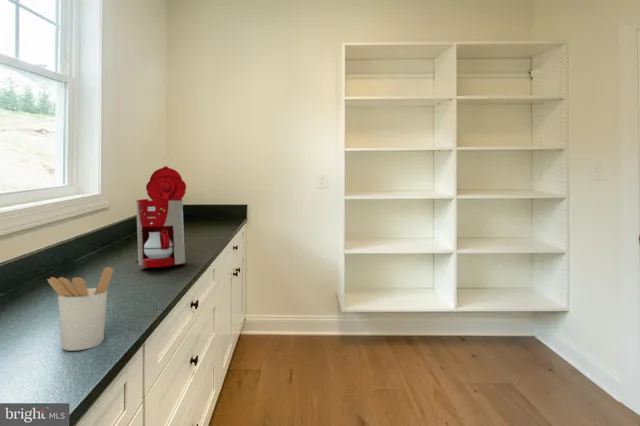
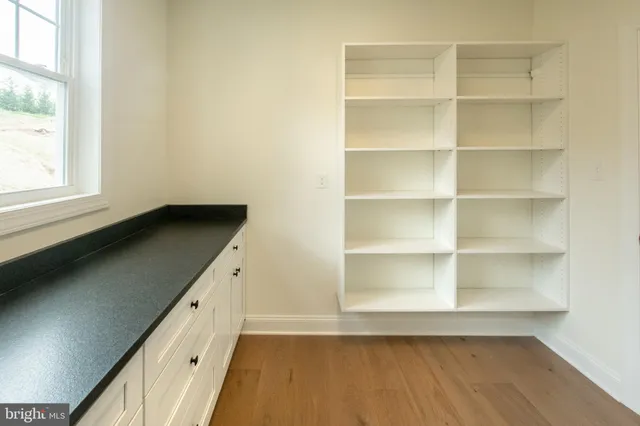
- utensil holder [46,266,114,352]
- coffee maker [135,165,187,268]
